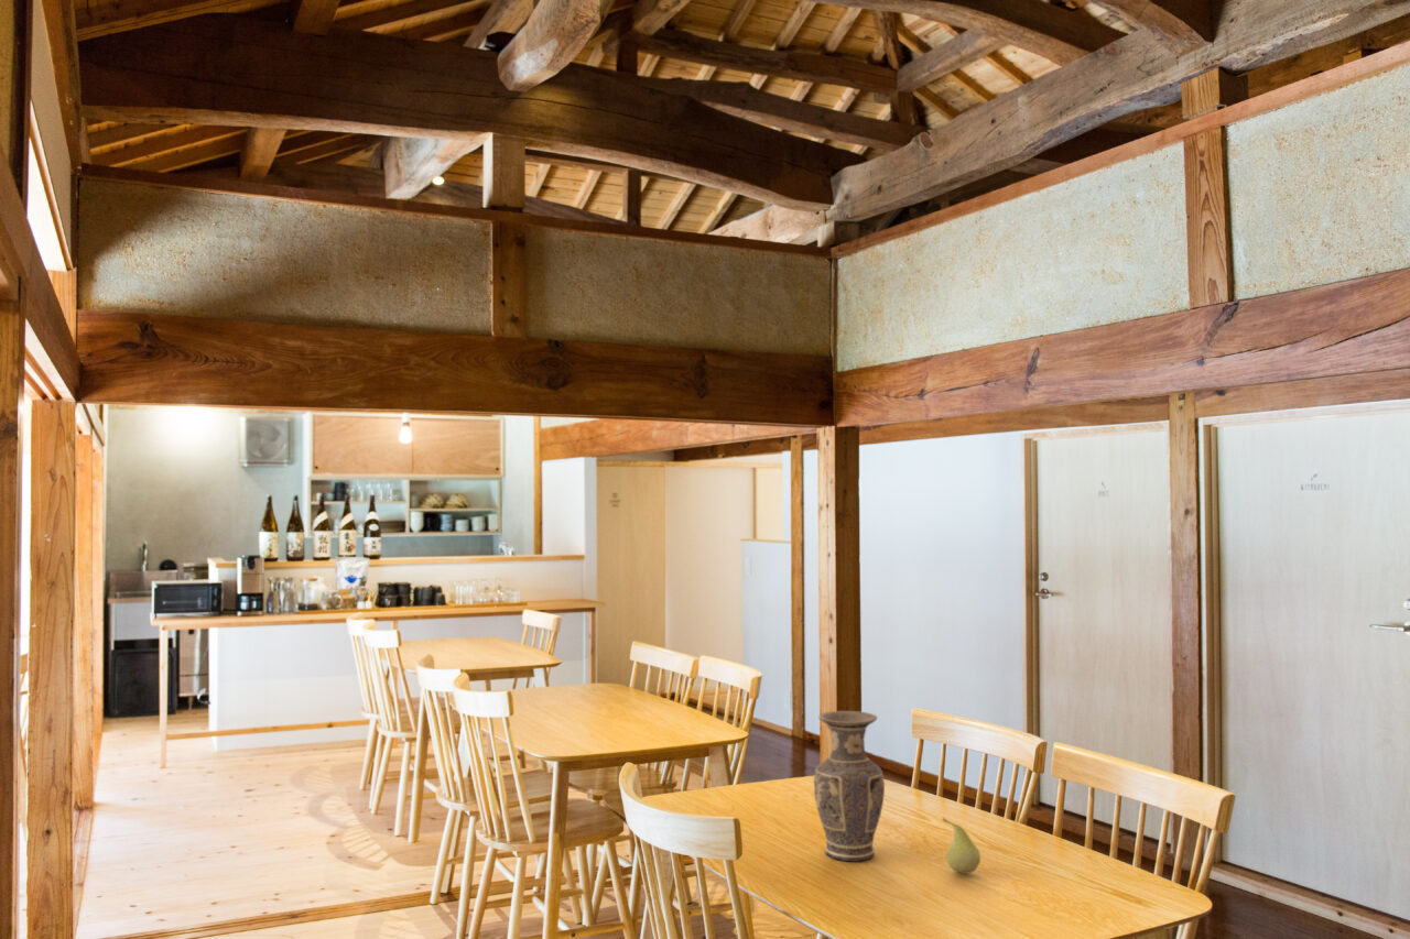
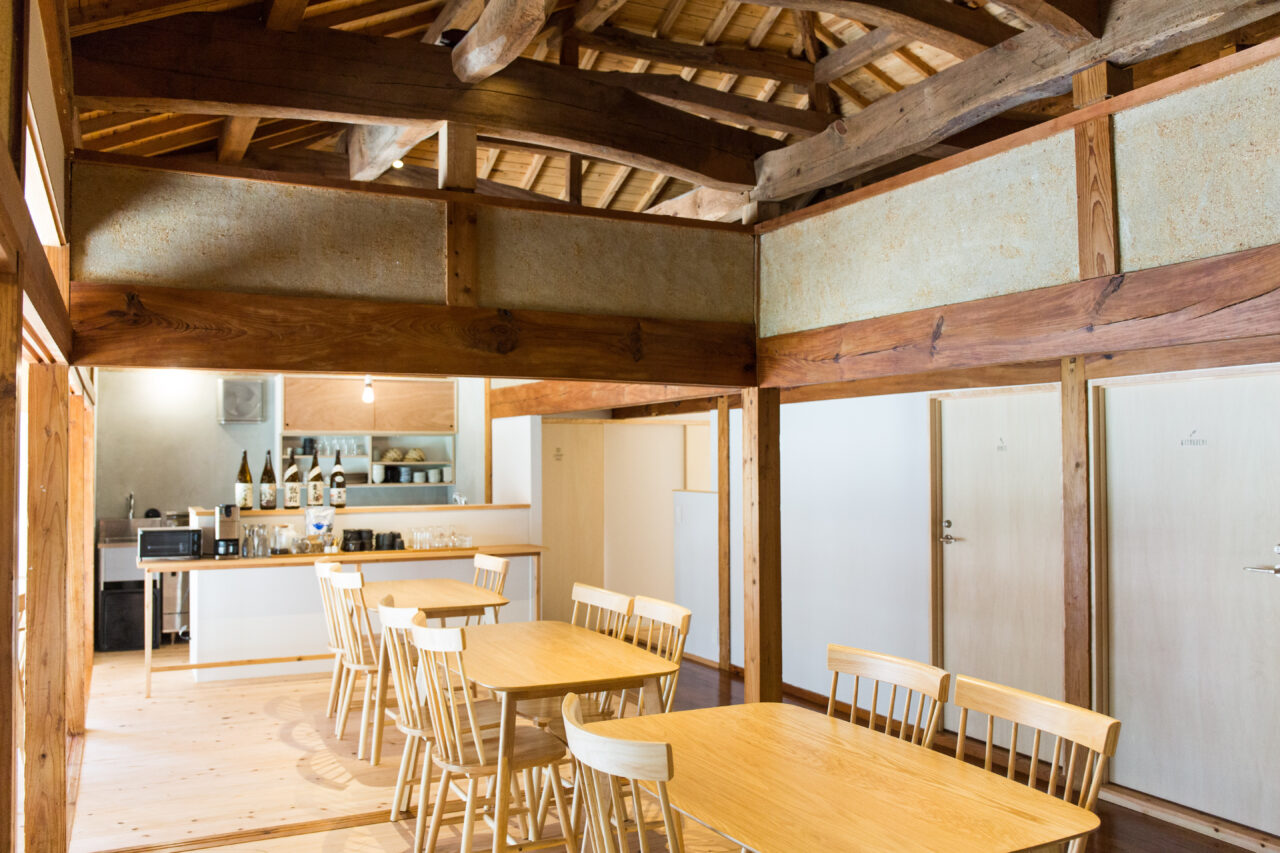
- fruit [941,817,981,875]
- vase [813,710,886,863]
